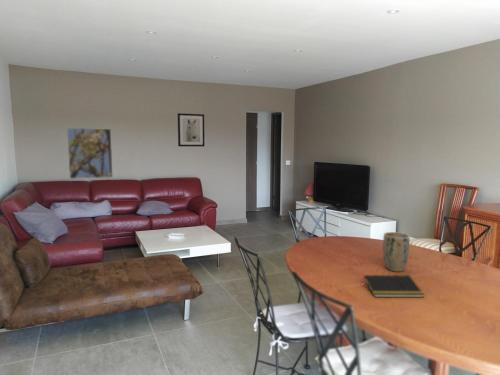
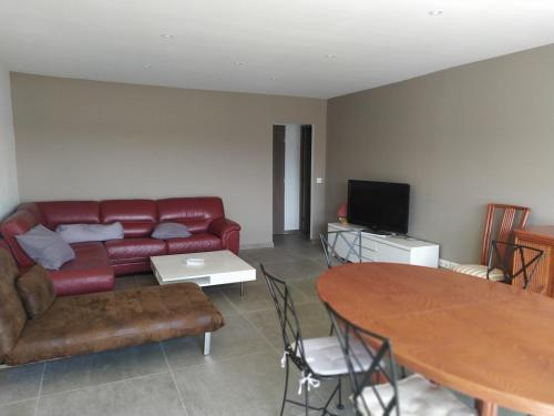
- wall art [177,112,206,148]
- notepad [362,274,425,298]
- plant pot [382,231,410,273]
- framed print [66,127,114,180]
